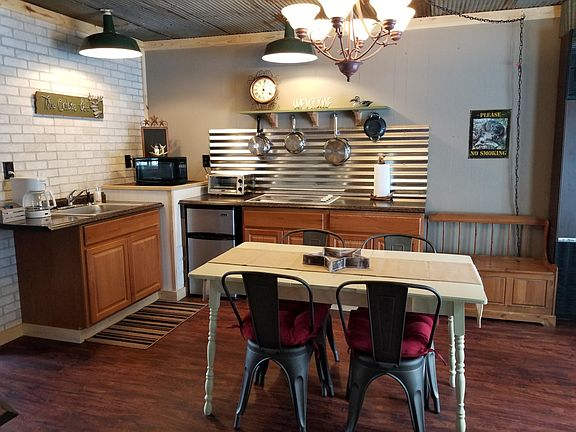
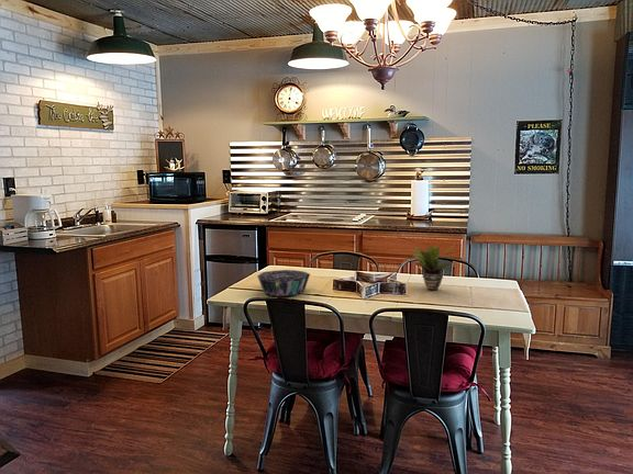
+ potted plant [409,245,456,292]
+ decorative bowl [256,269,311,297]
